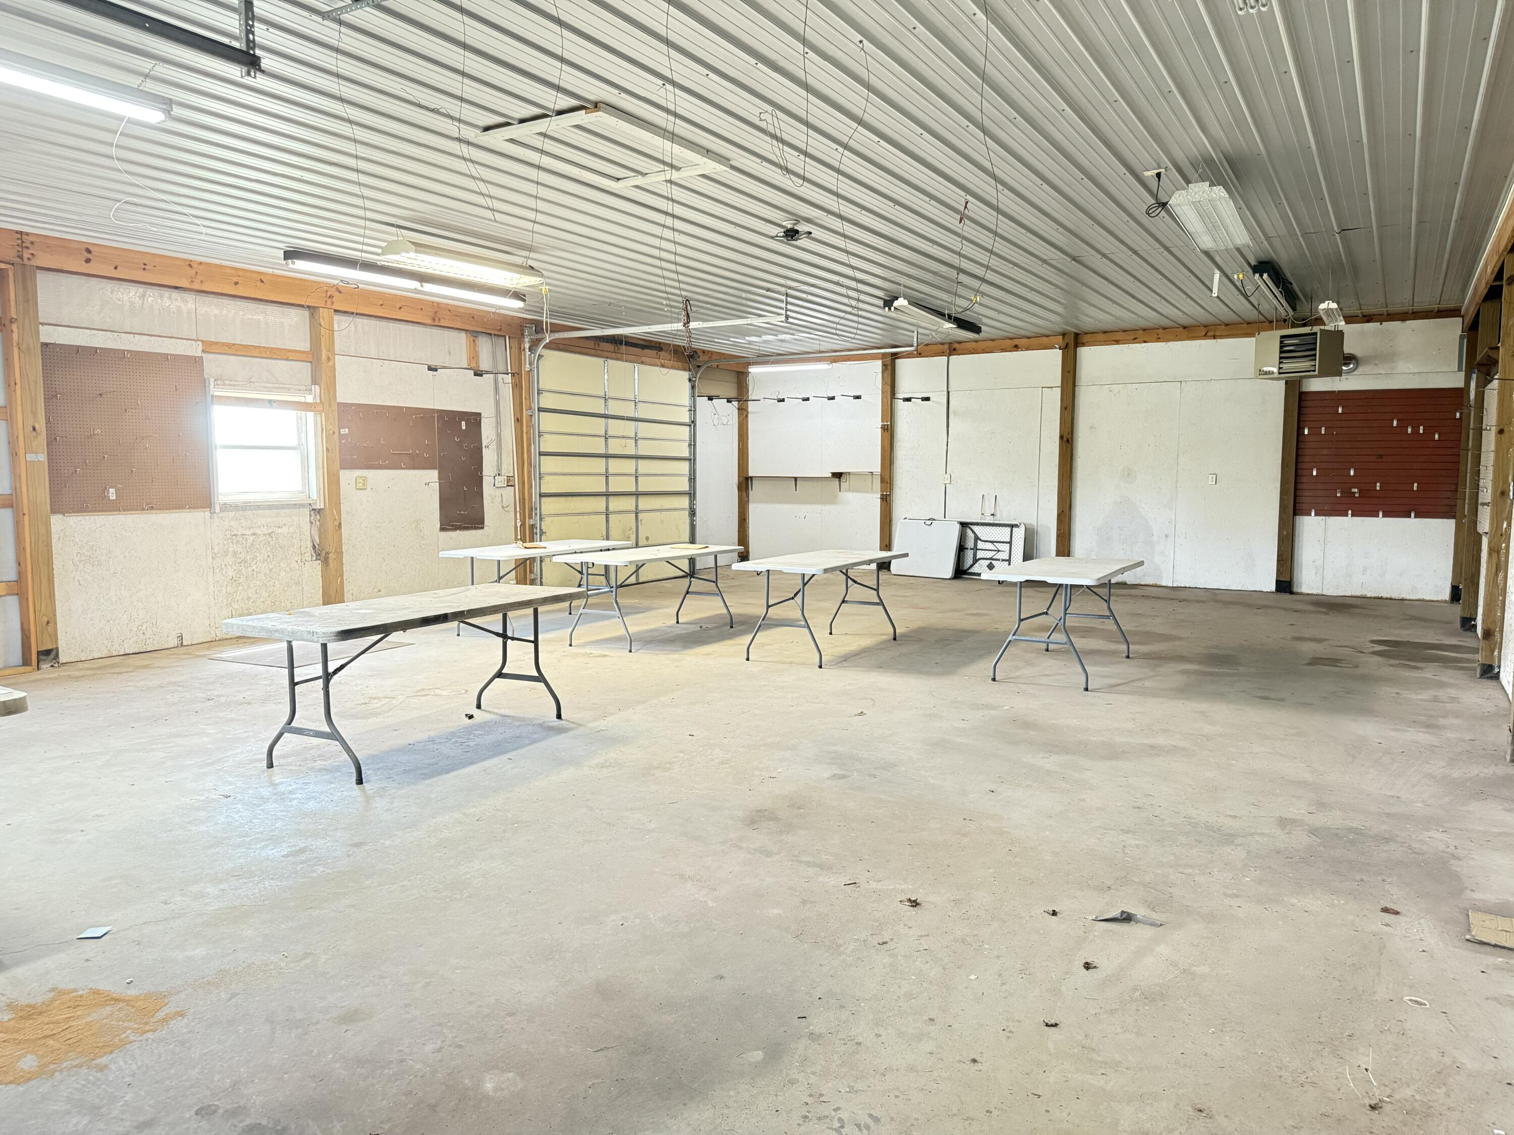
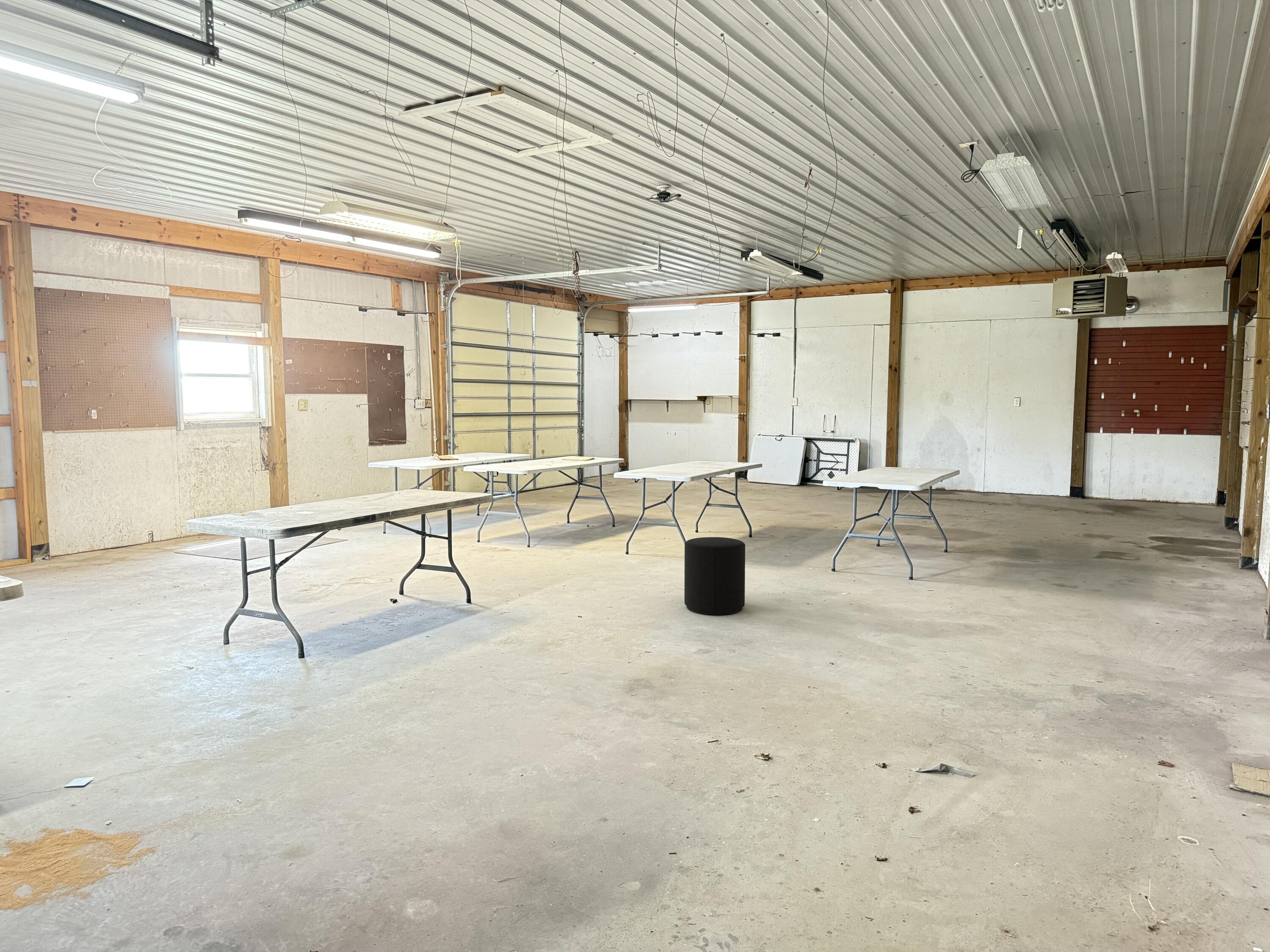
+ stool [684,537,745,615]
